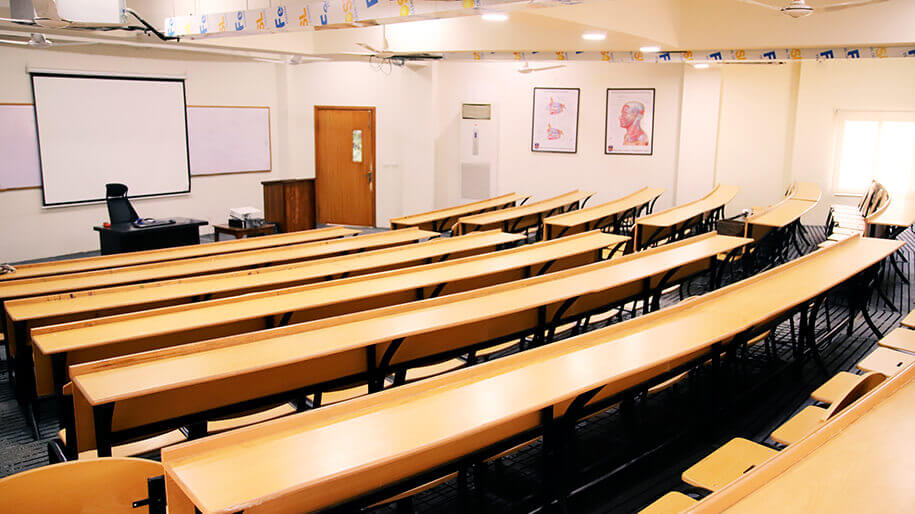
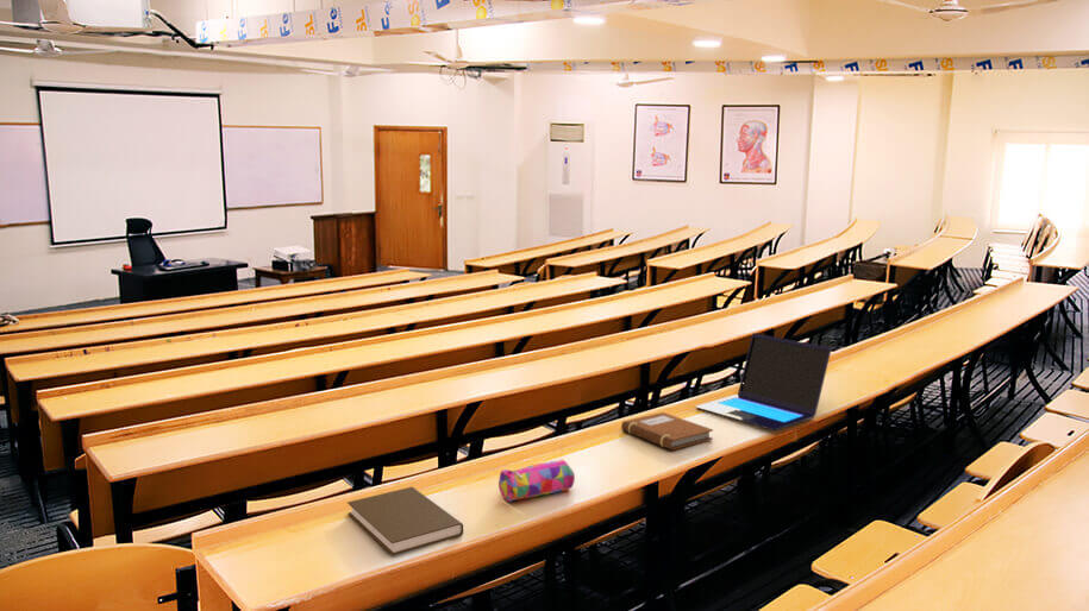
+ book [346,486,464,556]
+ laptop [695,332,833,432]
+ notebook [620,411,714,451]
+ pencil case [497,459,576,503]
